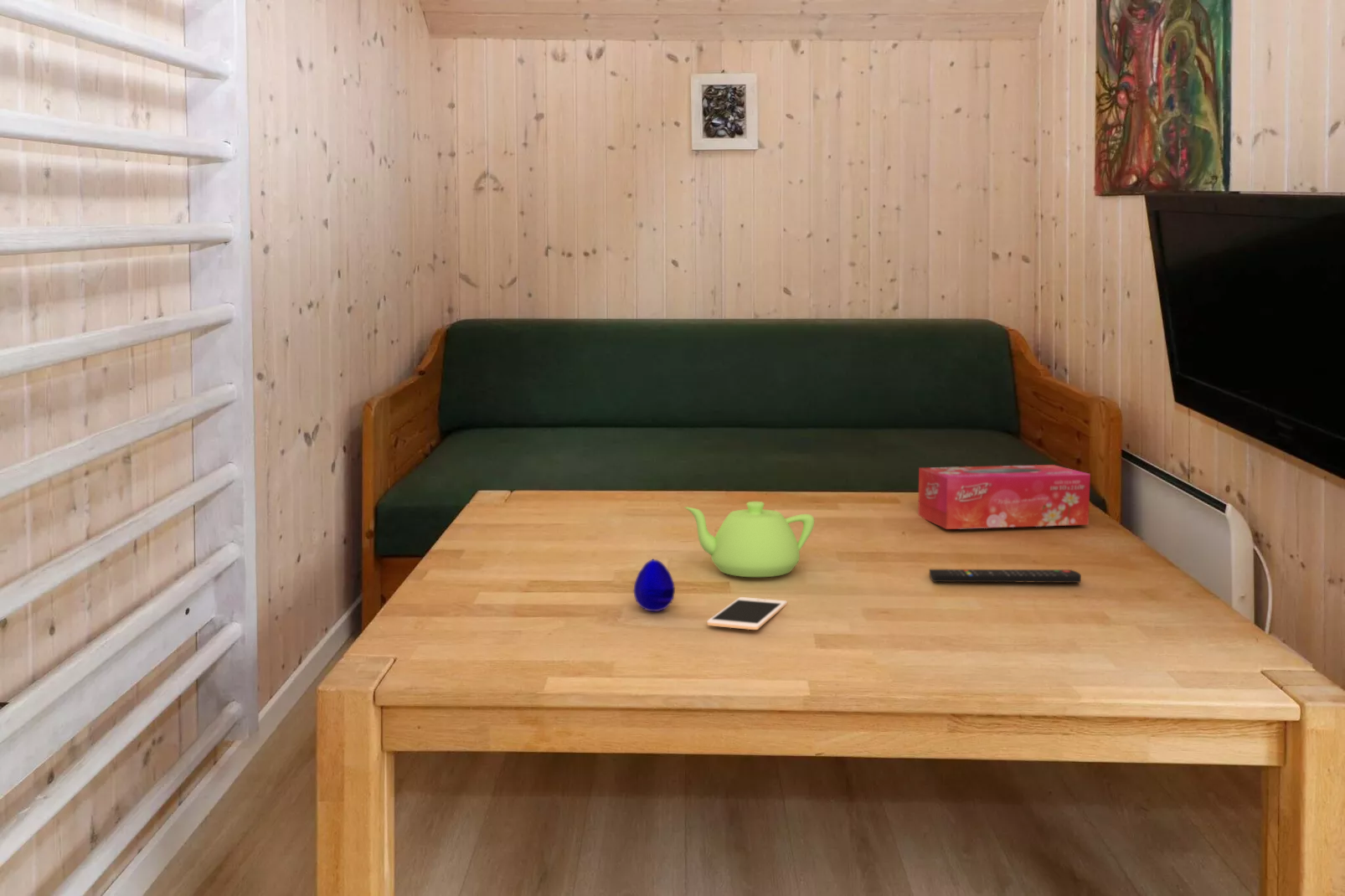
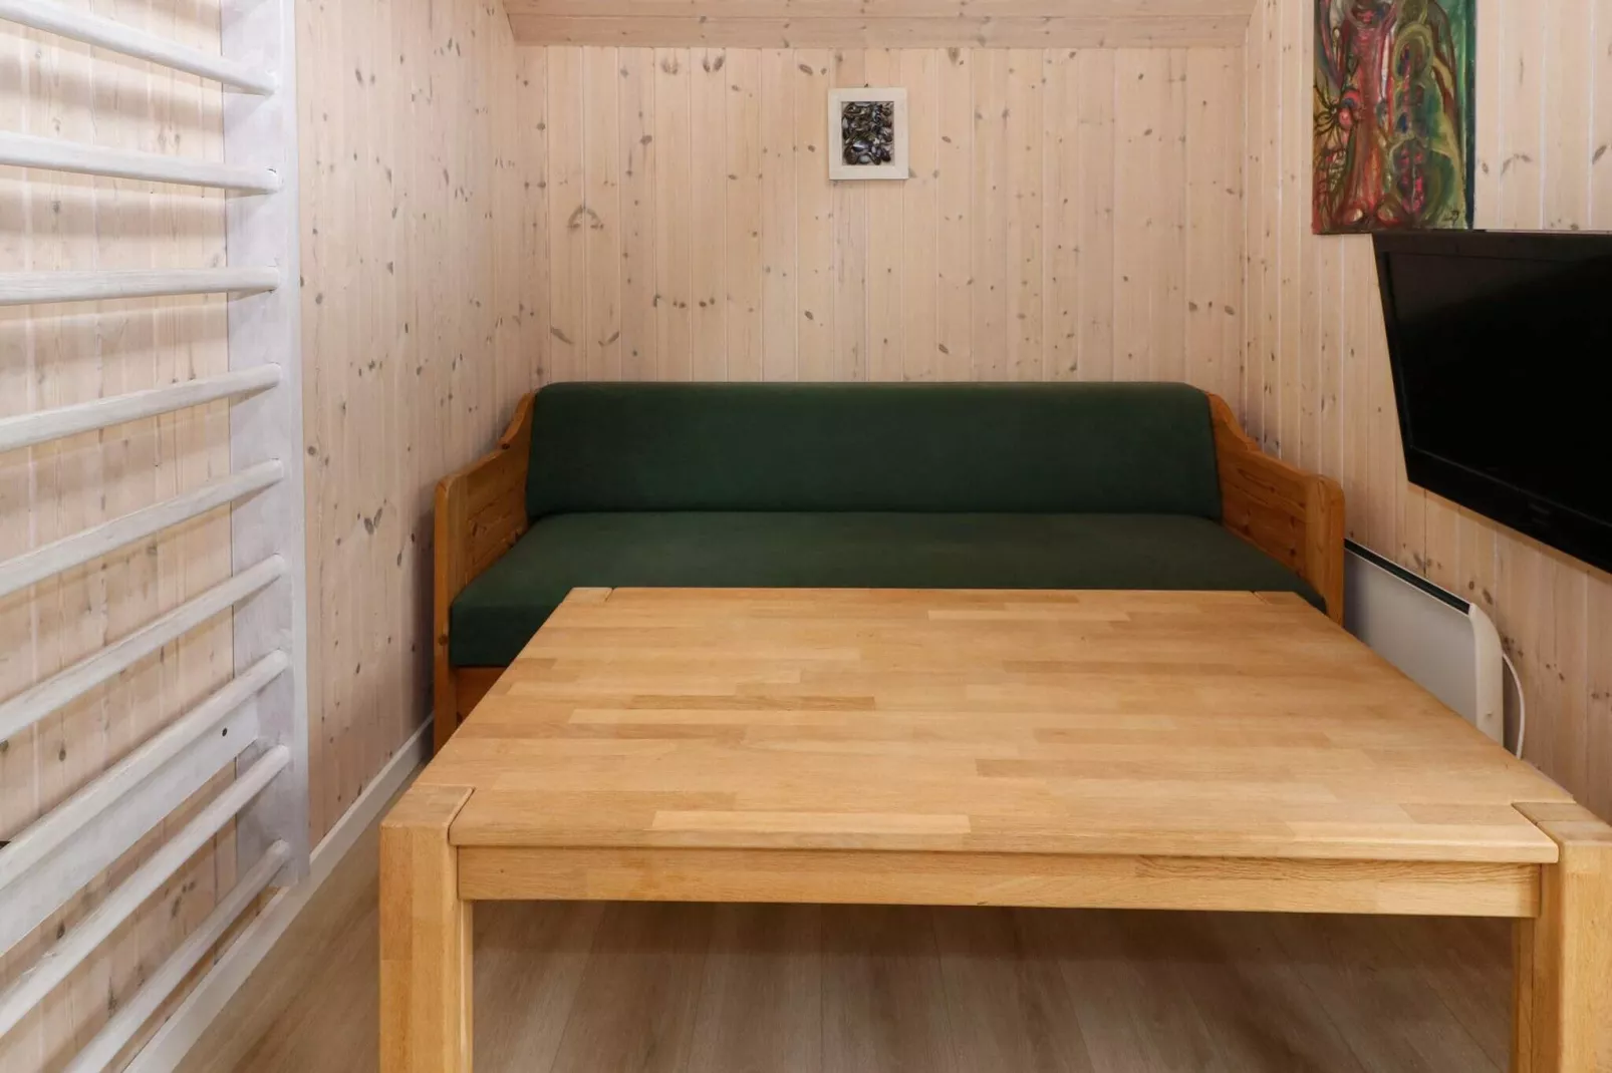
- remote control [929,569,1082,584]
- tissue box [917,464,1091,530]
- decorative egg [633,558,676,612]
- teapot [683,501,815,578]
- cell phone [706,596,788,631]
